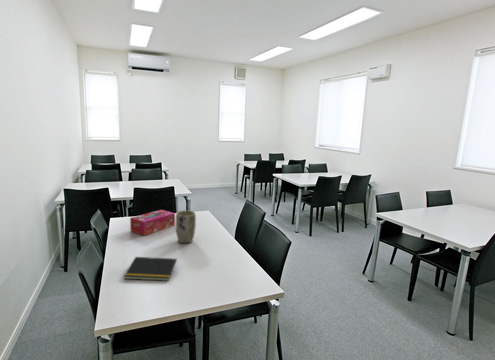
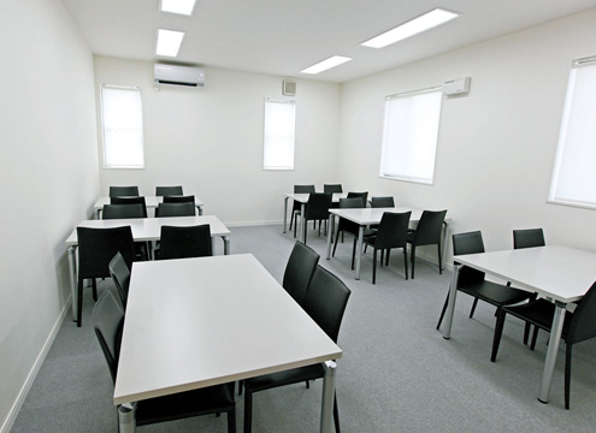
- plant pot [175,210,197,244]
- tissue box [129,209,176,237]
- notepad [122,256,178,282]
